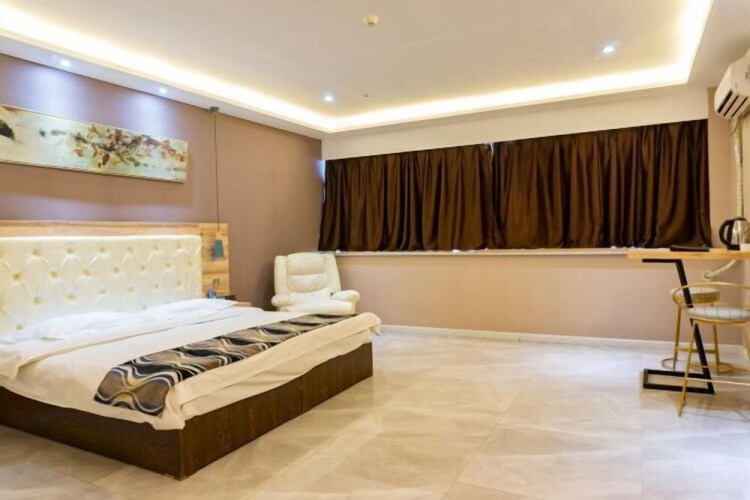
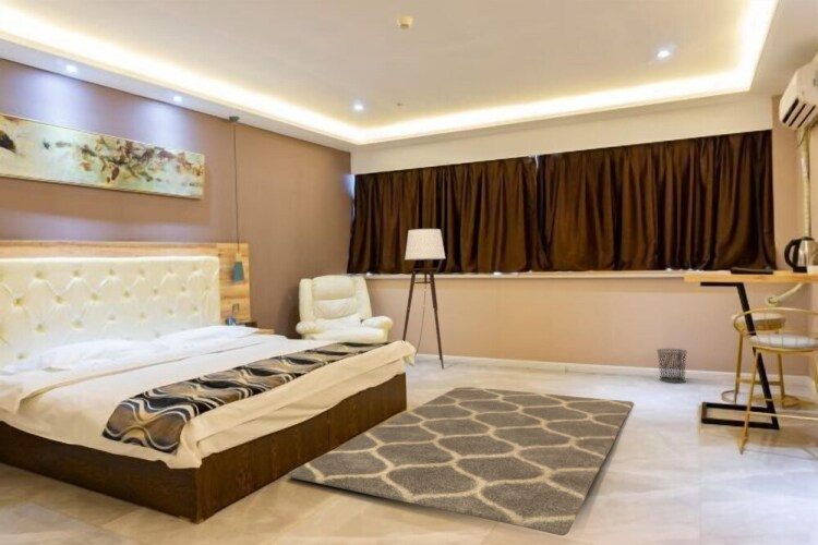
+ rug [287,386,635,536]
+ floor lamp [401,228,446,370]
+ waste bin [655,348,688,384]
